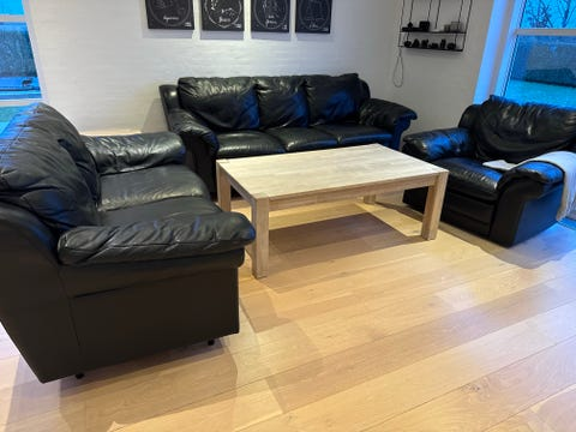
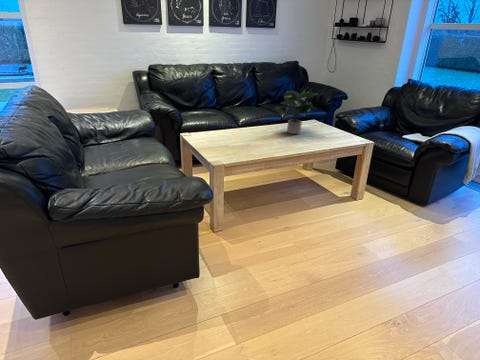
+ potted plant [274,90,319,135]
